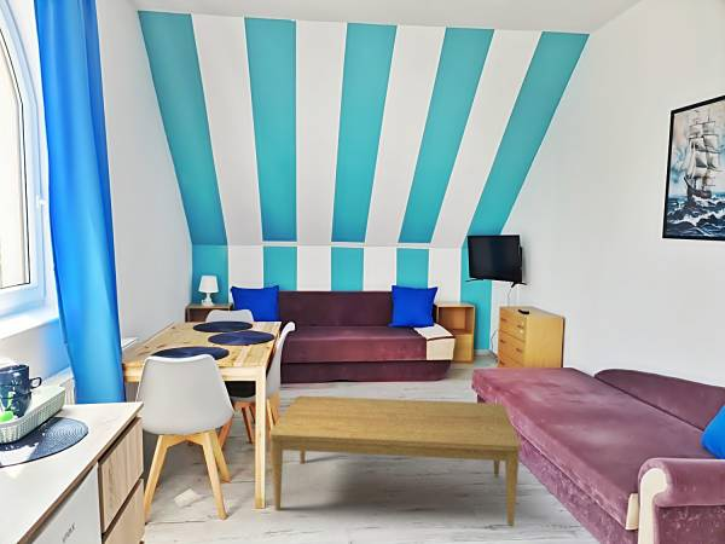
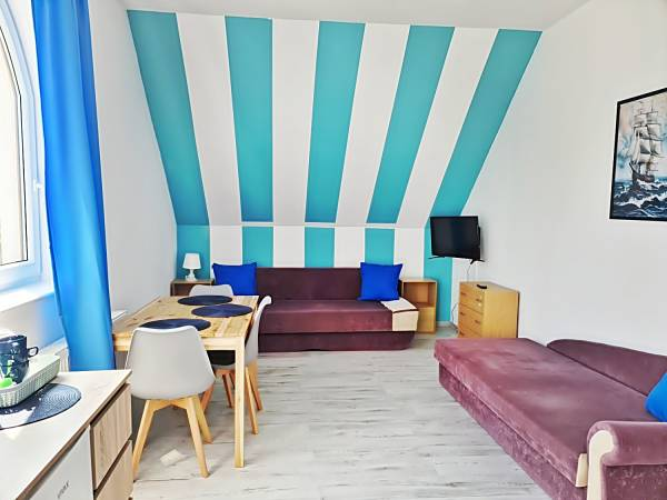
- coffee table [268,395,522,527]
